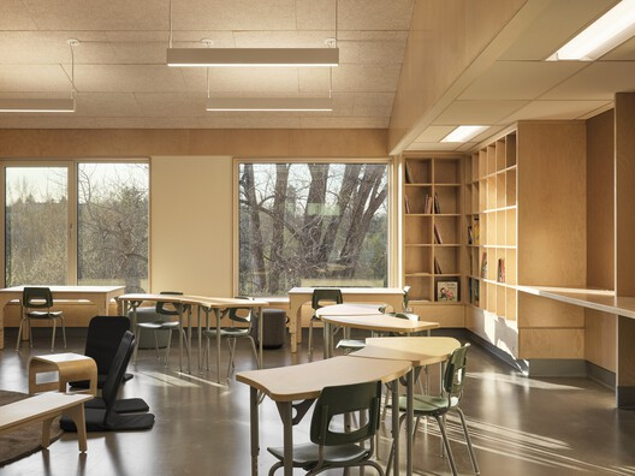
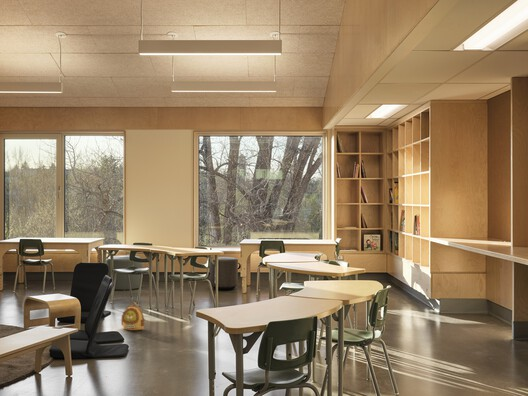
+ backpack [120,301,146,331]
